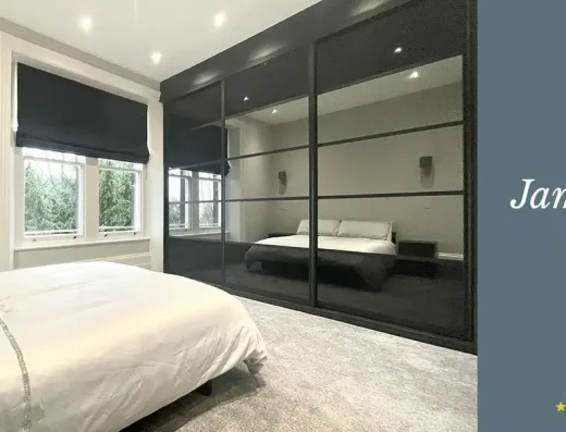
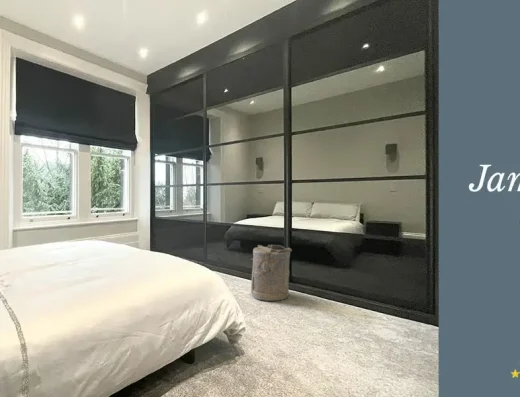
+ laundry hamper [248,244,293,302]
